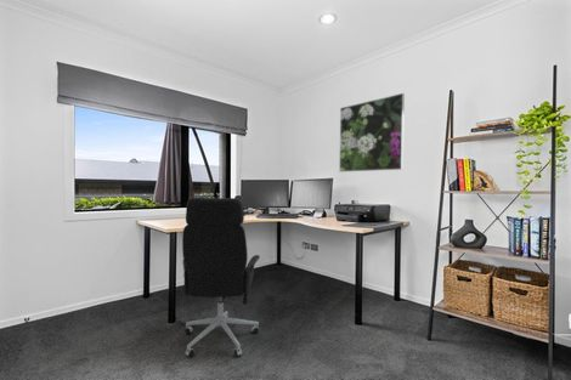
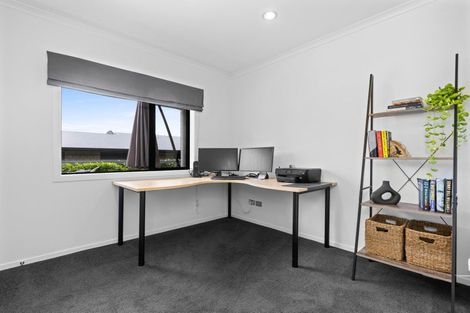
- office chair [181,197,261,358]
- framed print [338,92,406,174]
